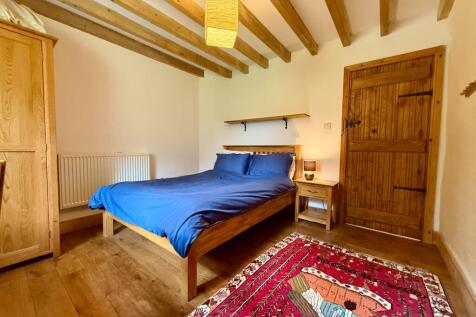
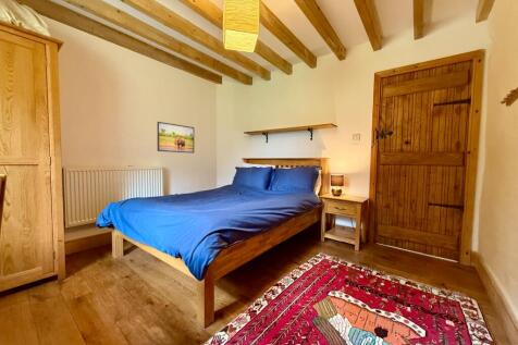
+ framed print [157,121,195,155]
